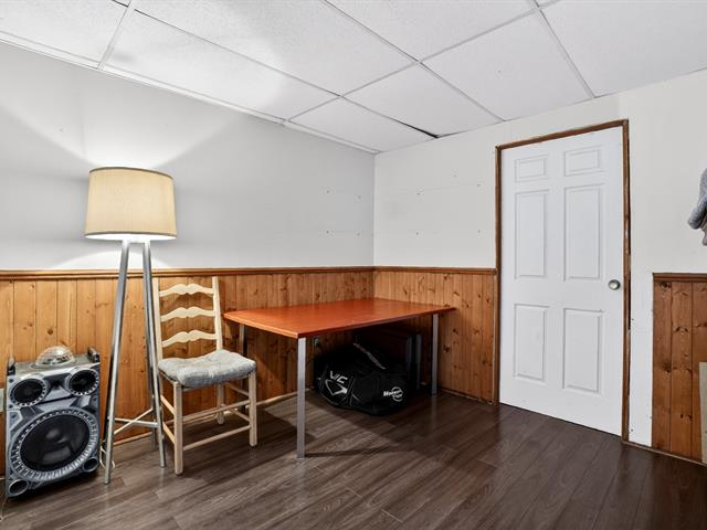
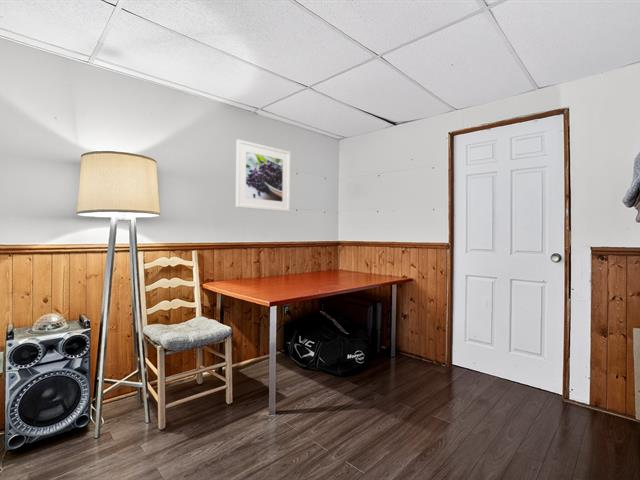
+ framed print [235,138,291,213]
